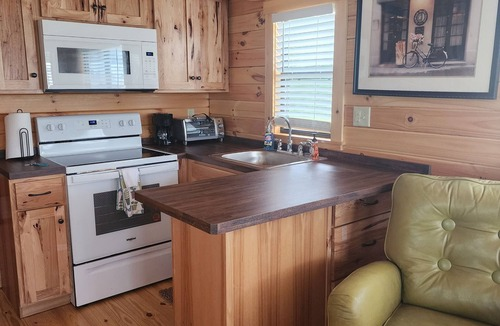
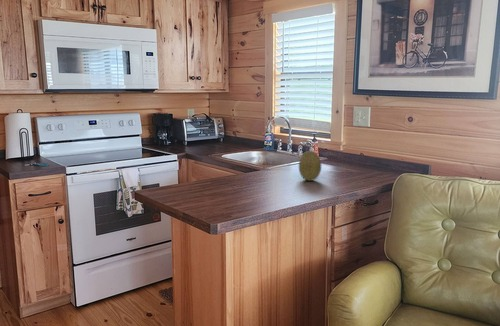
+ fruit [298,150,322,182]
